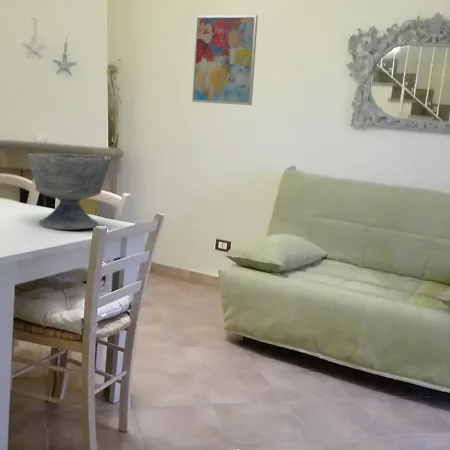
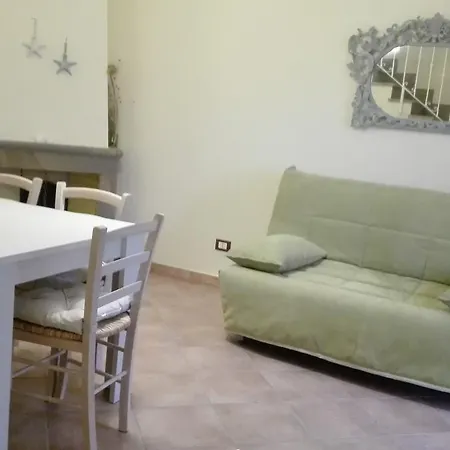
- wall art [191,14,259,106]
- bowl [27,153,112,231]
